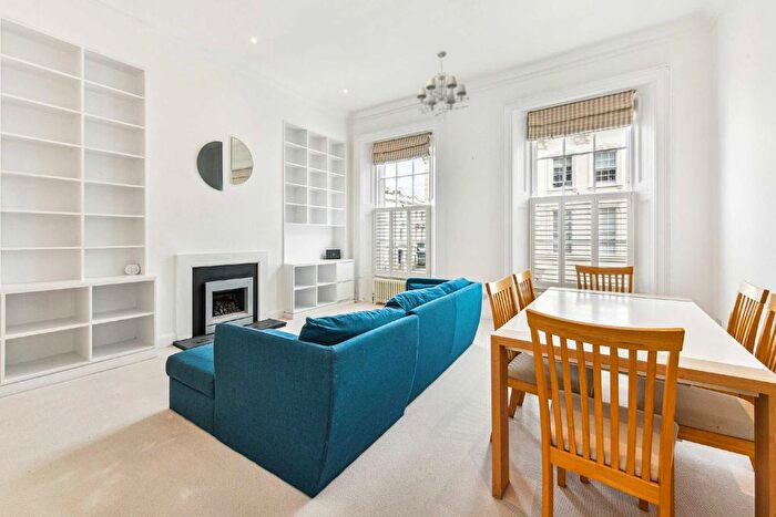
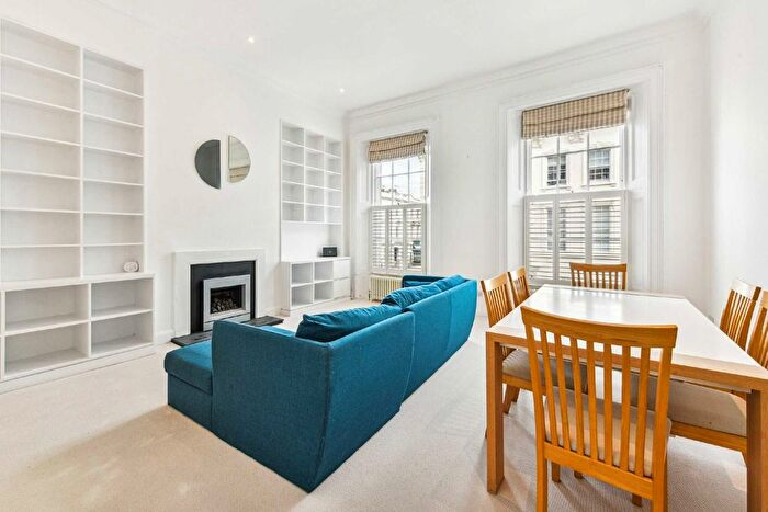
- chandelier [416,50,470,117]
